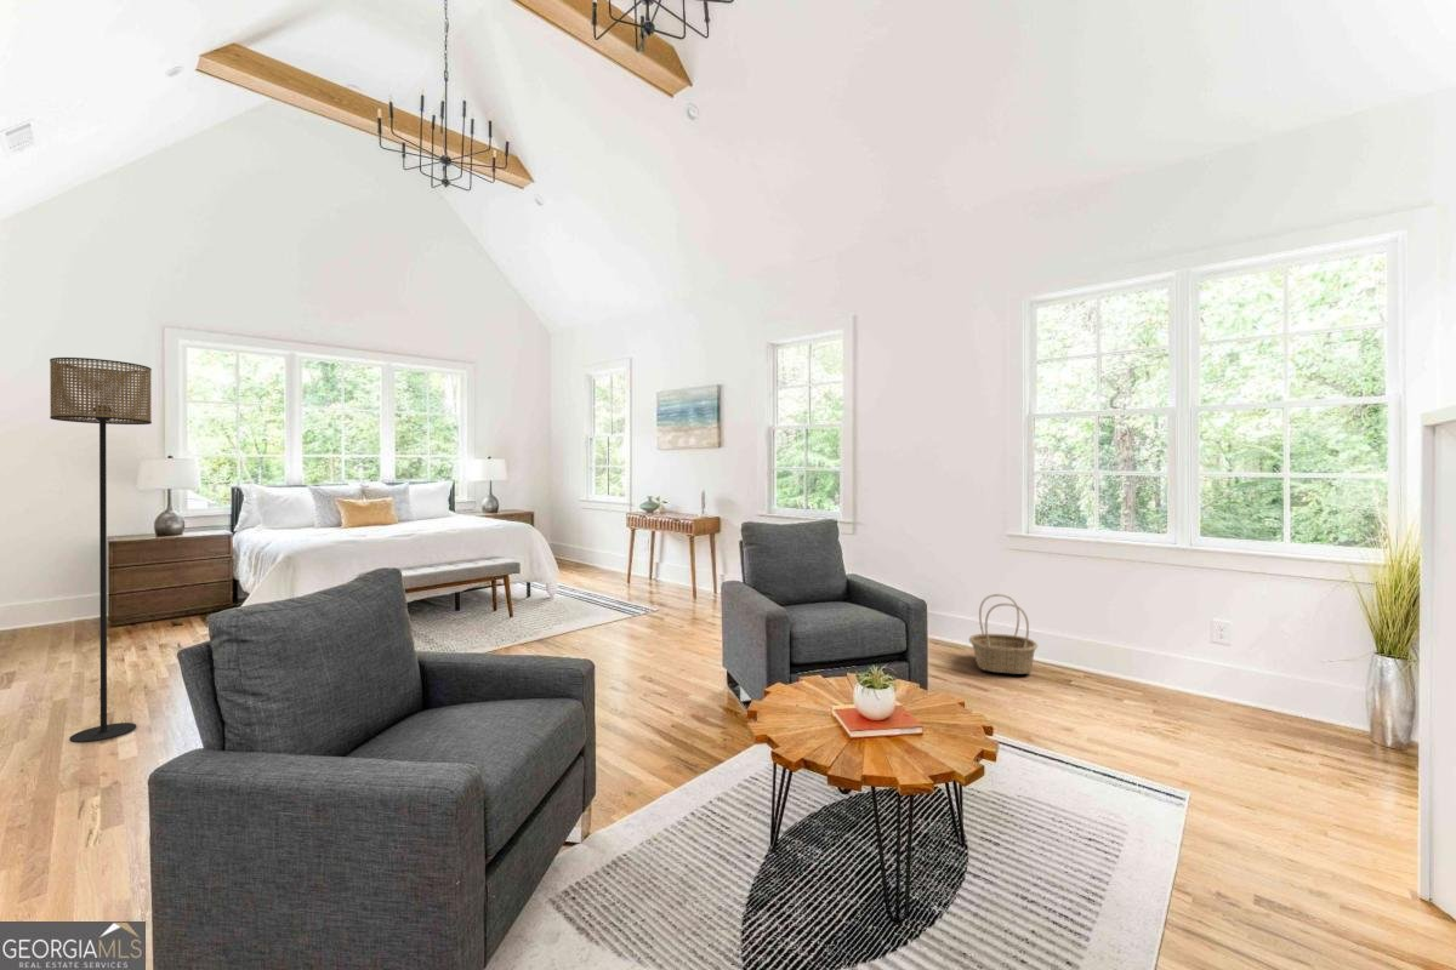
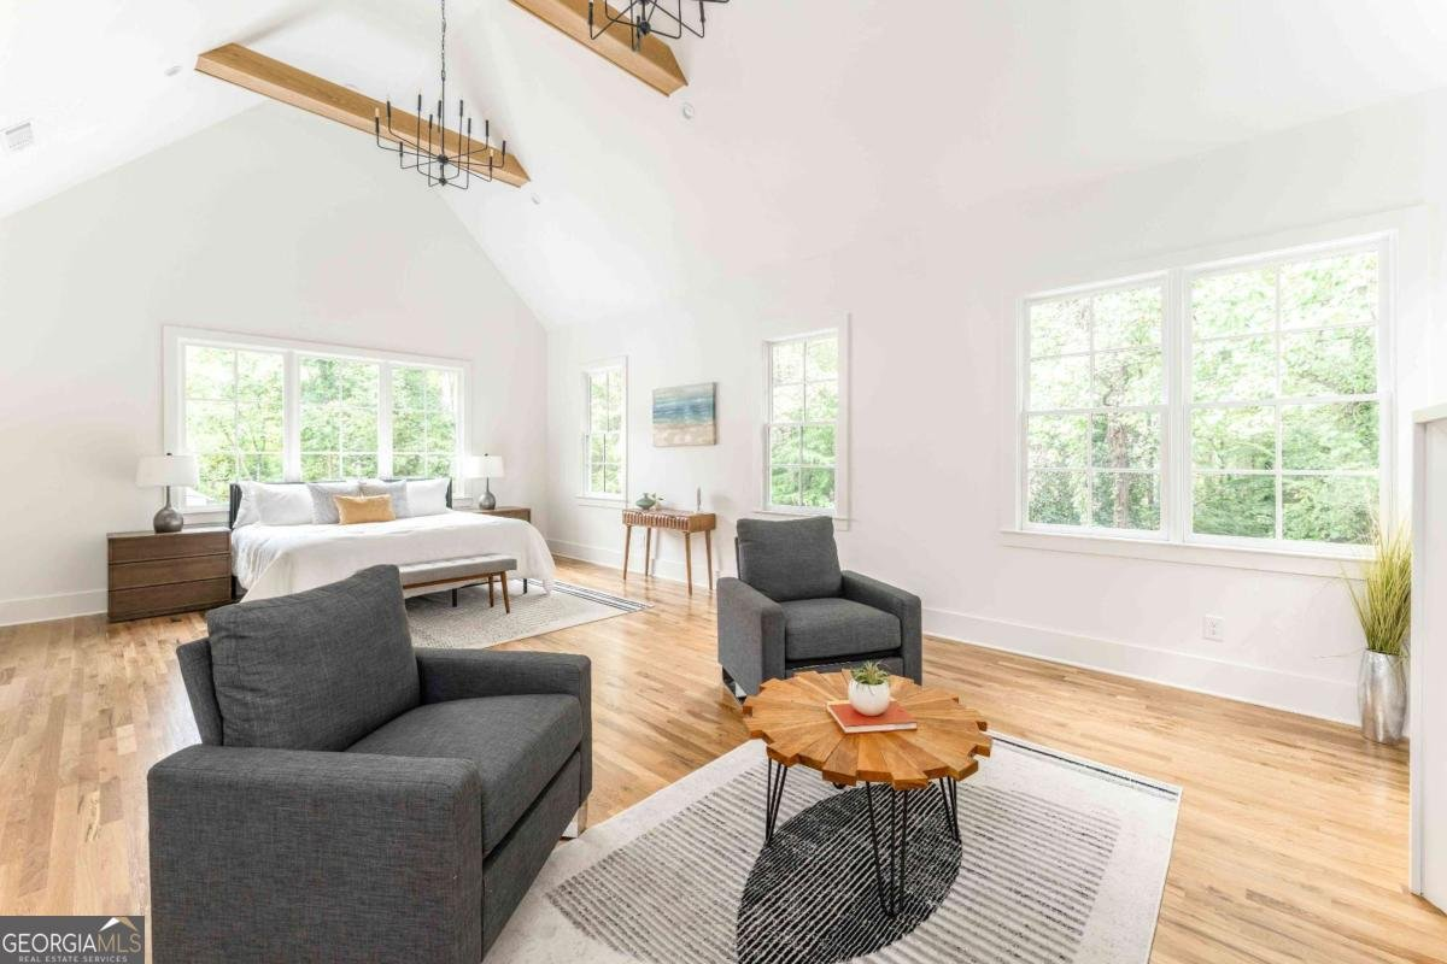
- basket [968,593,1039,675]
- floor lamp [49,356,153,744]
